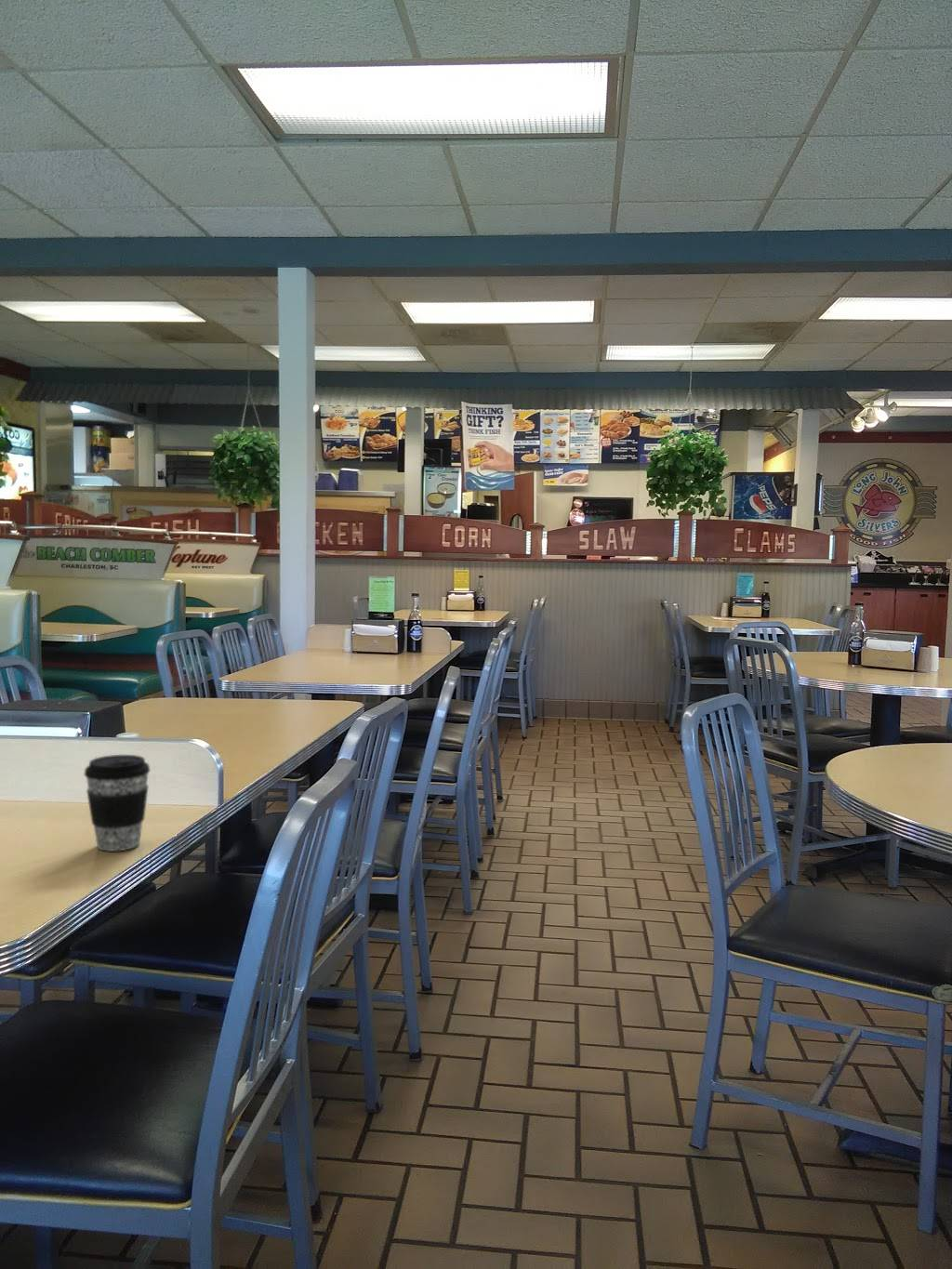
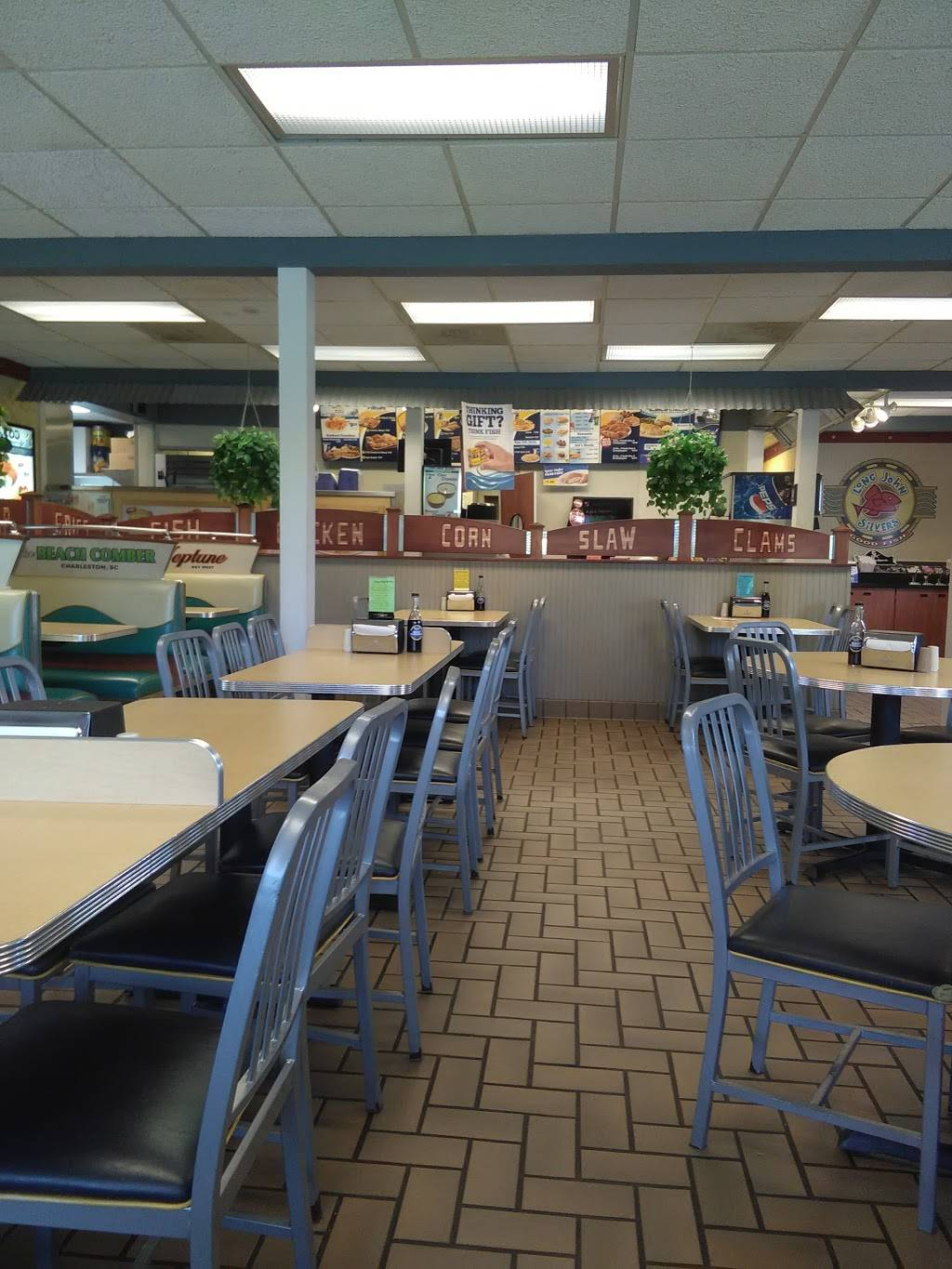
- coffee cup [84,754,151,853]
